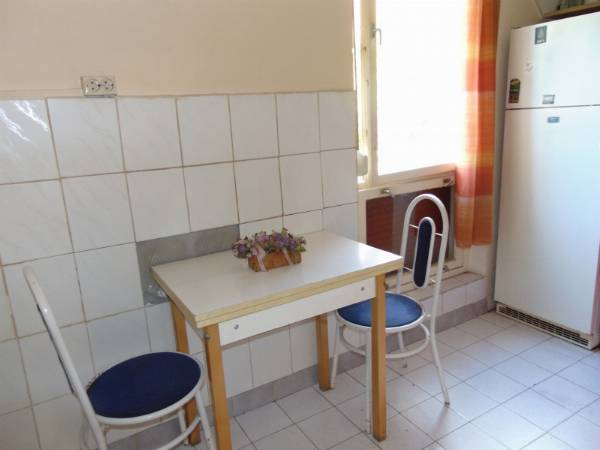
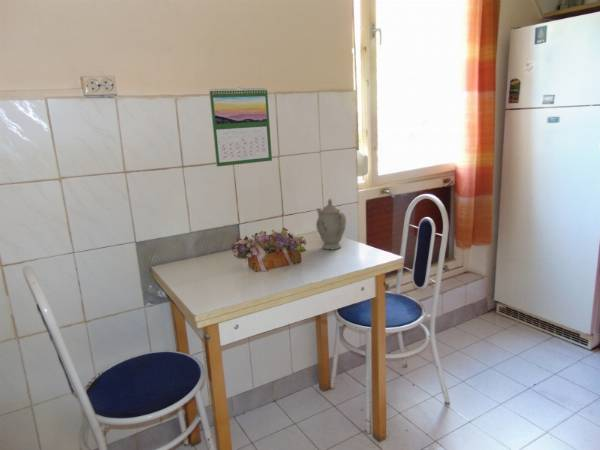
+ chinaware [315,198,347,251]
+ calendar [208,86,273,167]
